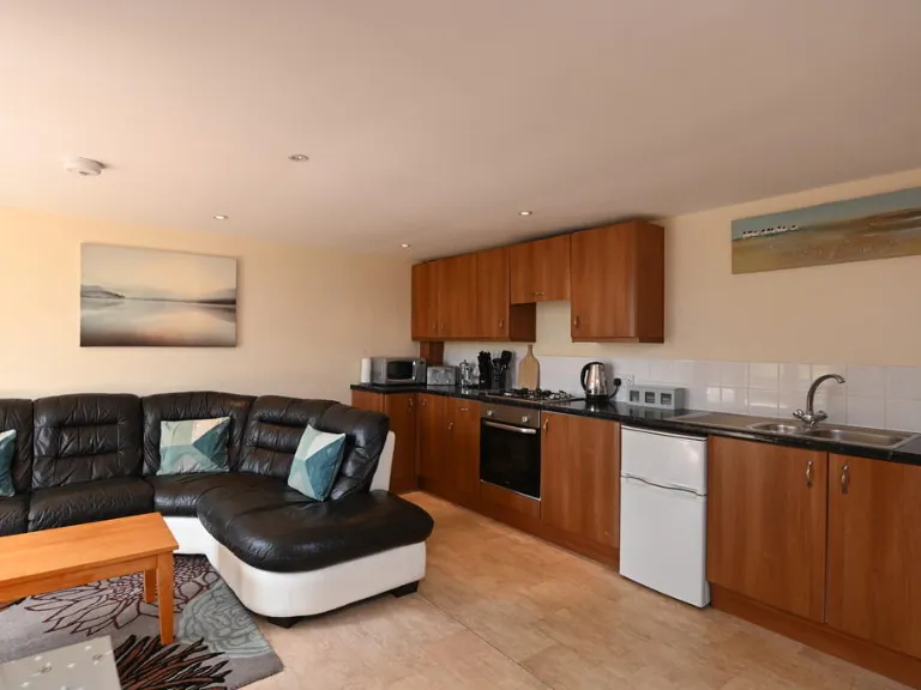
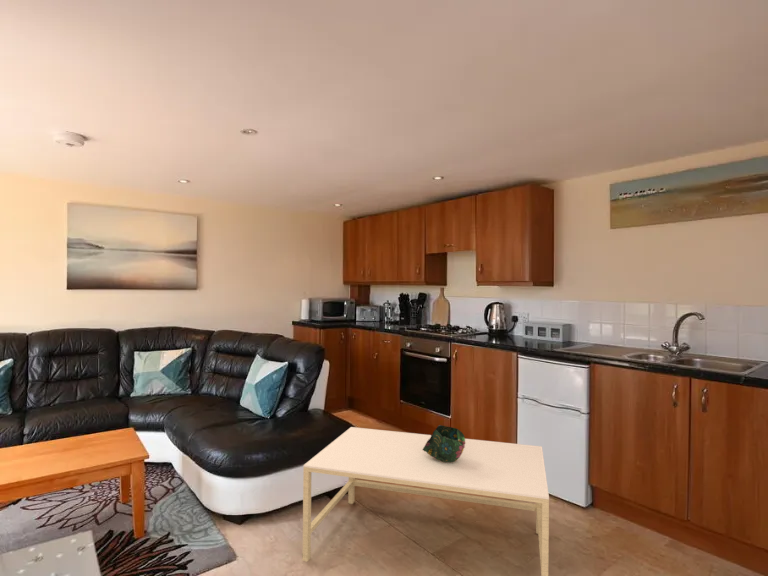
+ decorative bowl [422,424,466,462]
+ coffee table [302,426,550,576]
